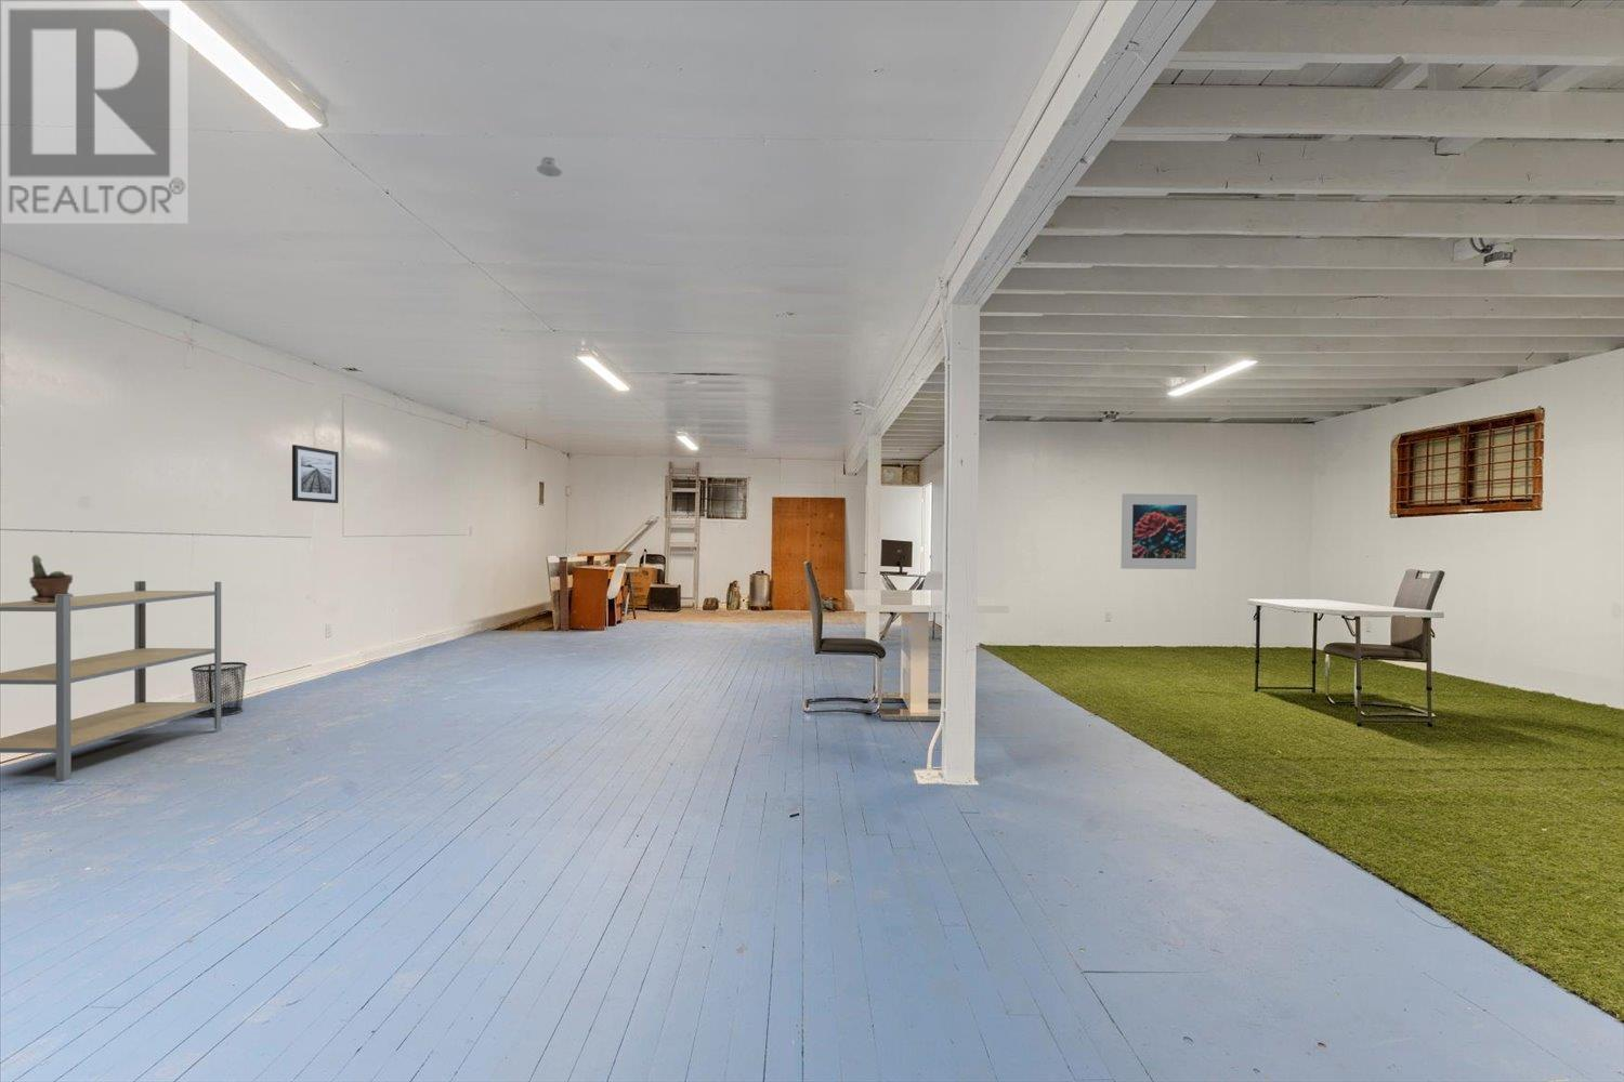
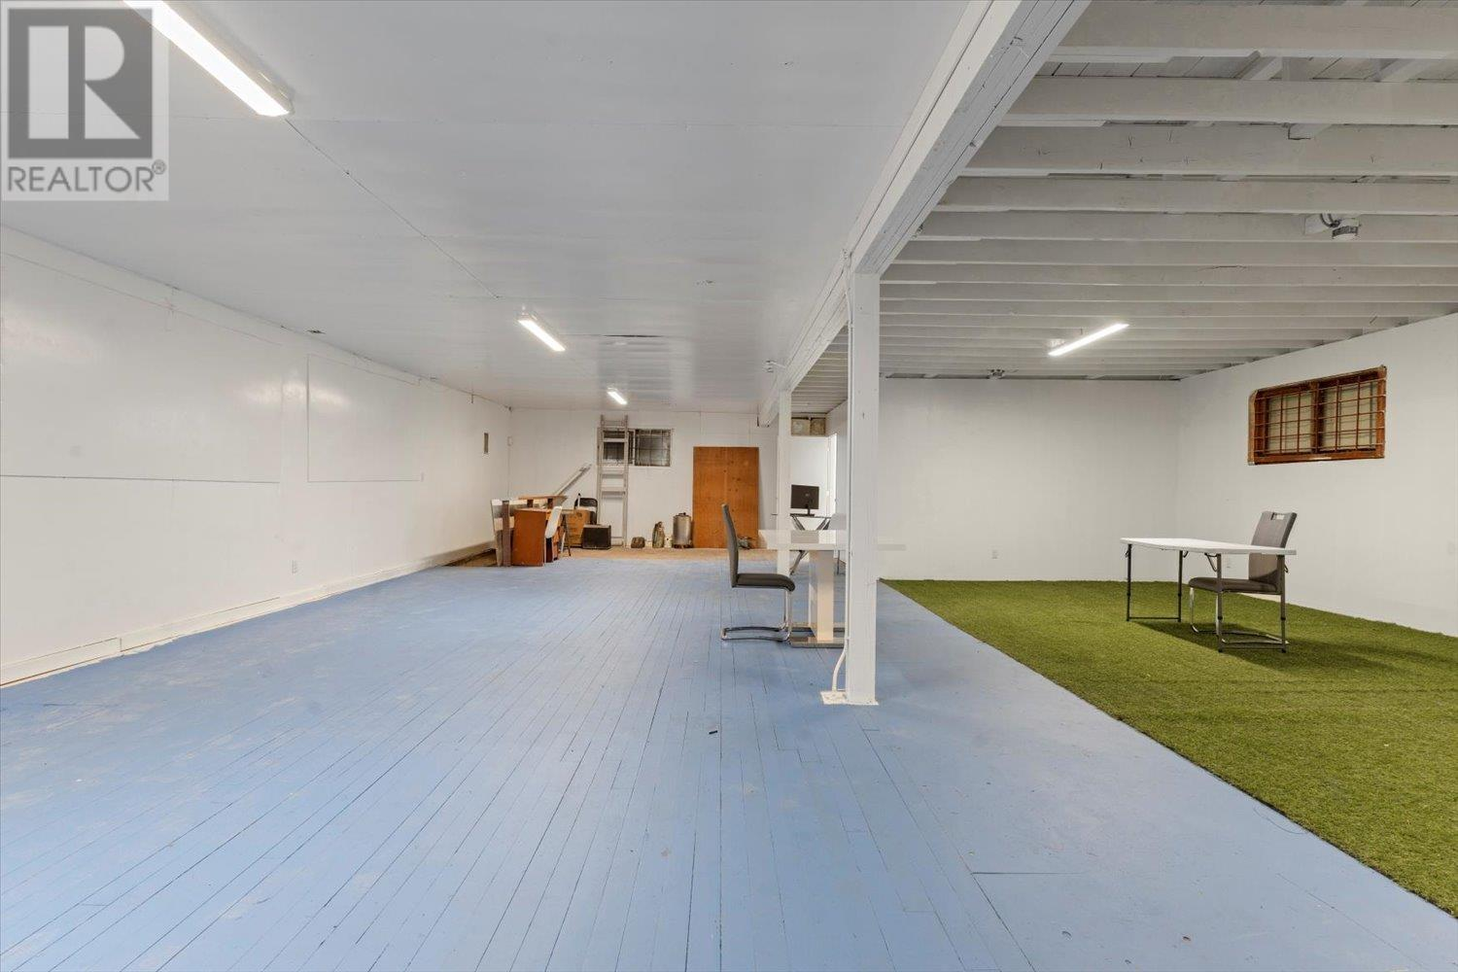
- shelving unit [0,580,222,783]
- wall art [291,443,340,505]
- recessed light [535,156,563,178]
- waste bin [190,661,248,719]
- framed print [1119,493,1199,570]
- potted plant [28,554,74,604]
